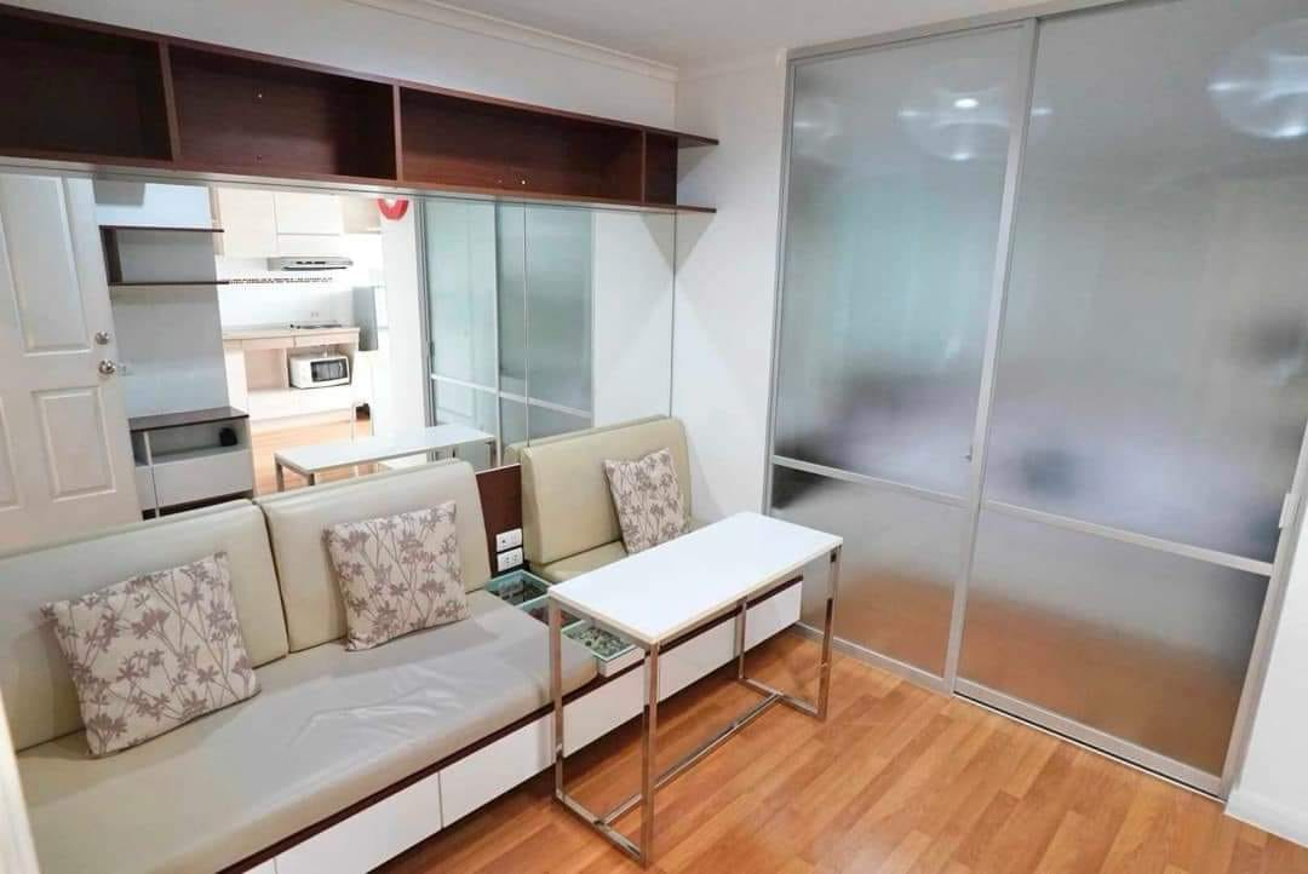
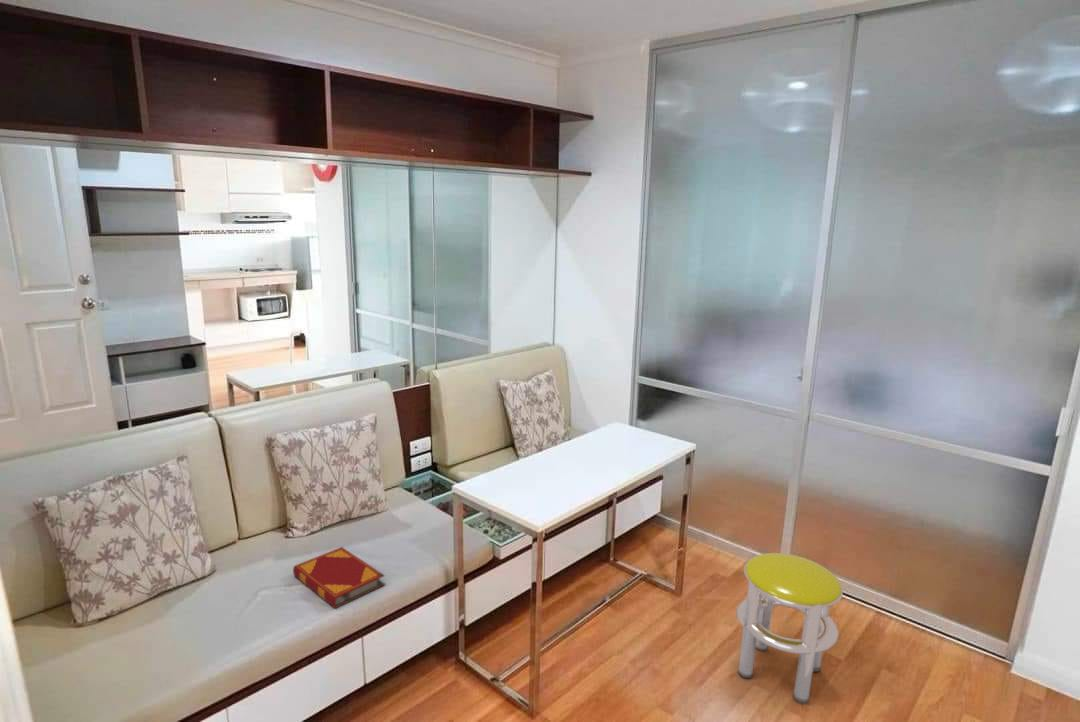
+ stool [735,552,844,705]
+ hardback book [292,546,386,609]
